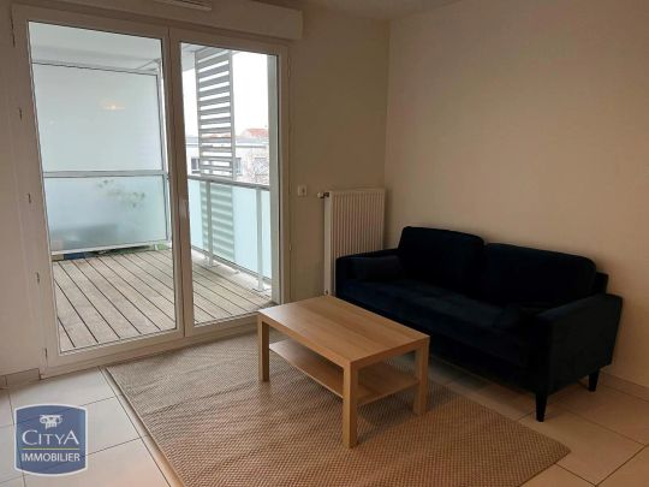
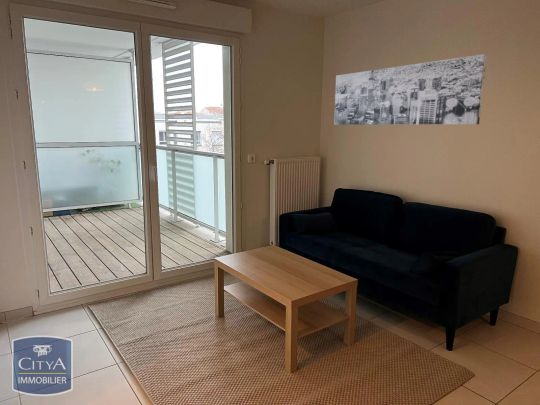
+ wall art [333,53,488,126]
